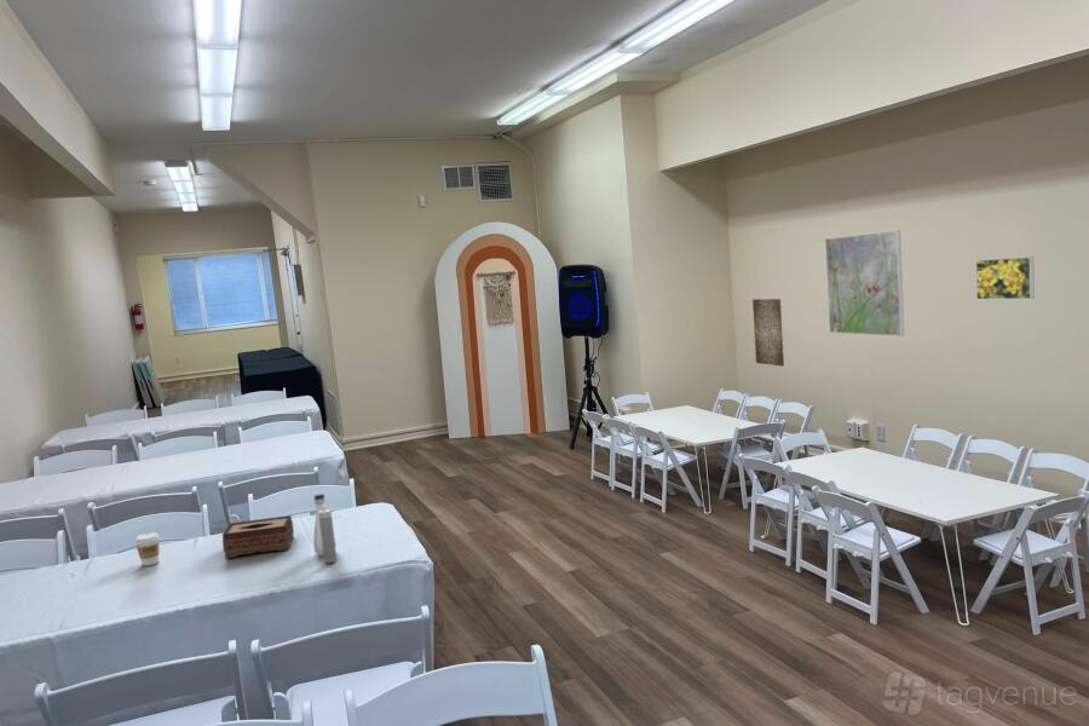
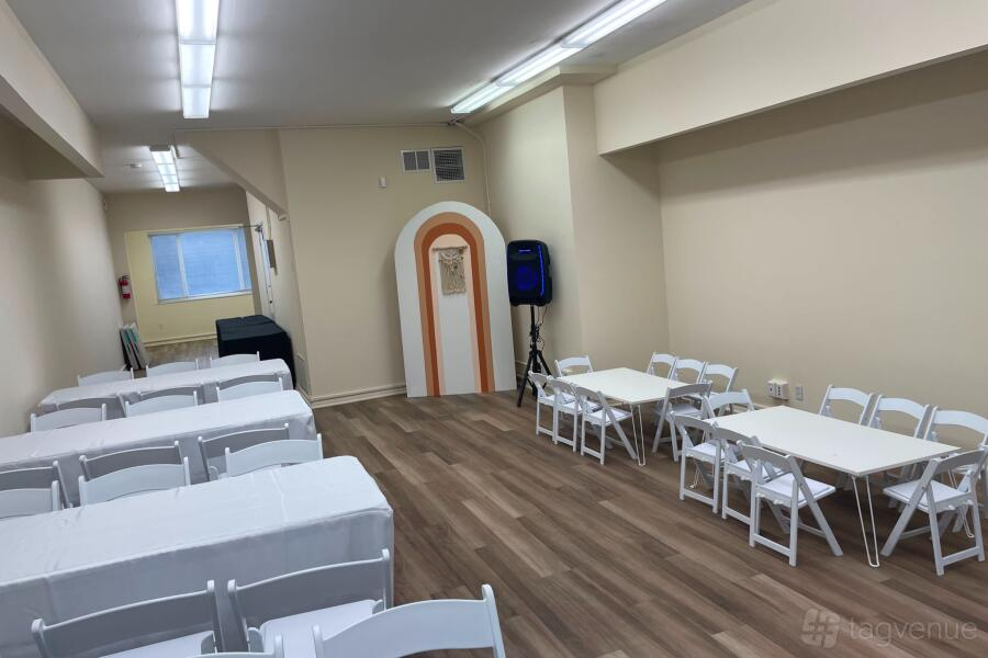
- water bottle [312,492,338,564]
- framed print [974,255,1036,300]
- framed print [824,229,905,338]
- wall art [751,298,785,368]
- tissue box [221,514,295,559]
- coffee cup [134,531,160,567]
